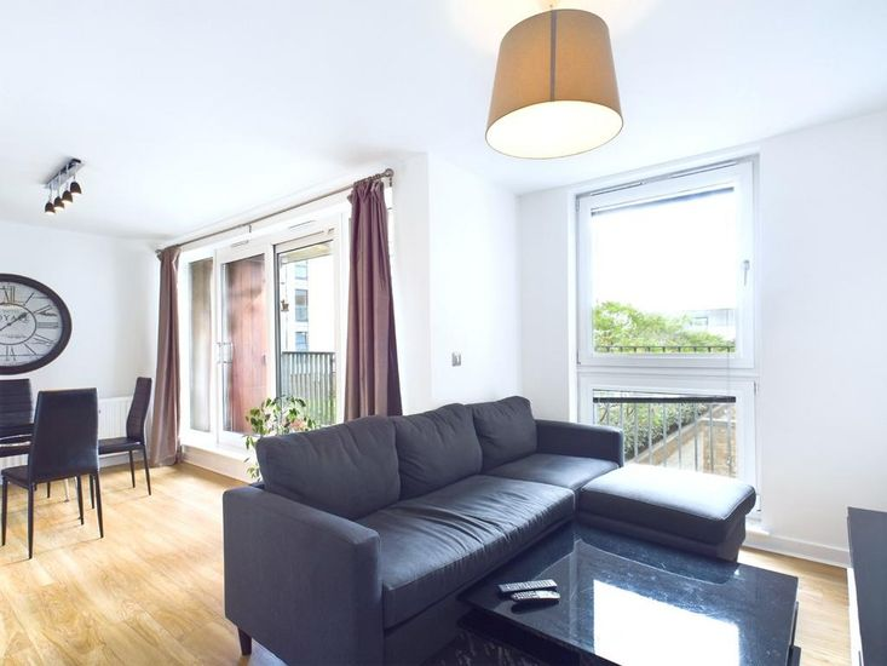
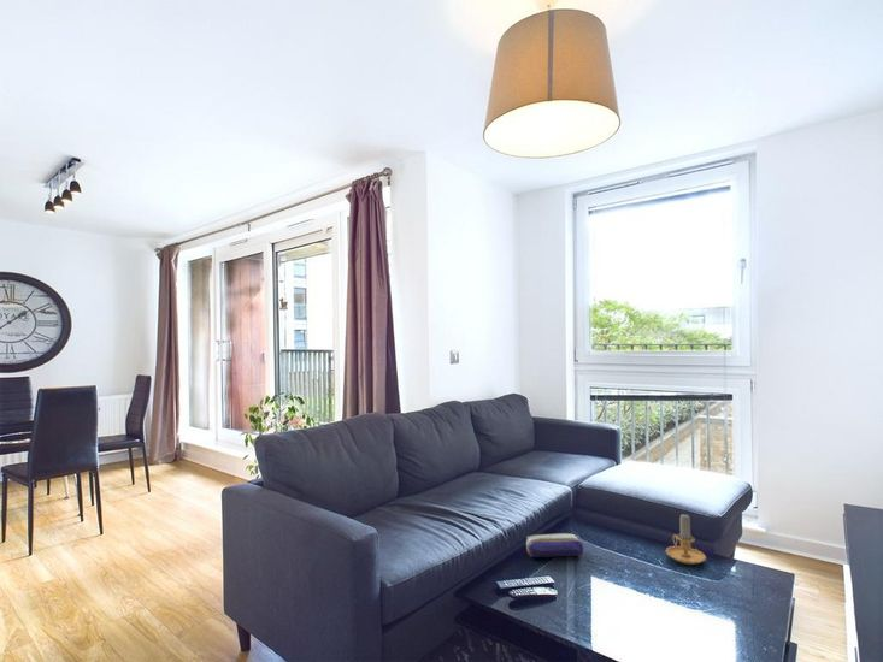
+ candle [665,513,707,566]
+ pencil case [525,532,584,558]
